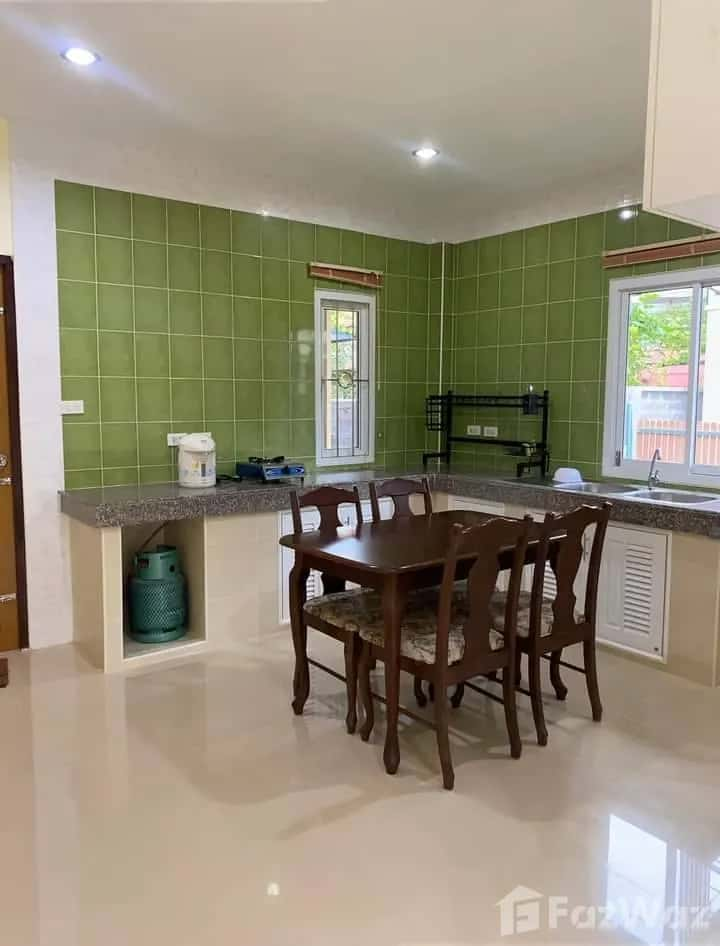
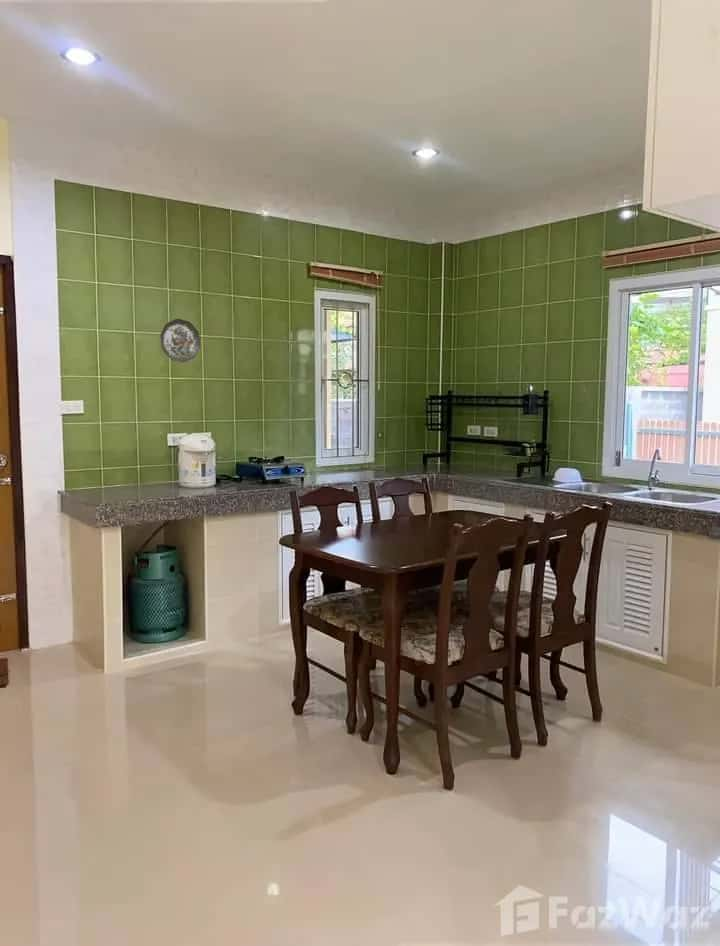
+ decorative plate [159,318,201,363]
